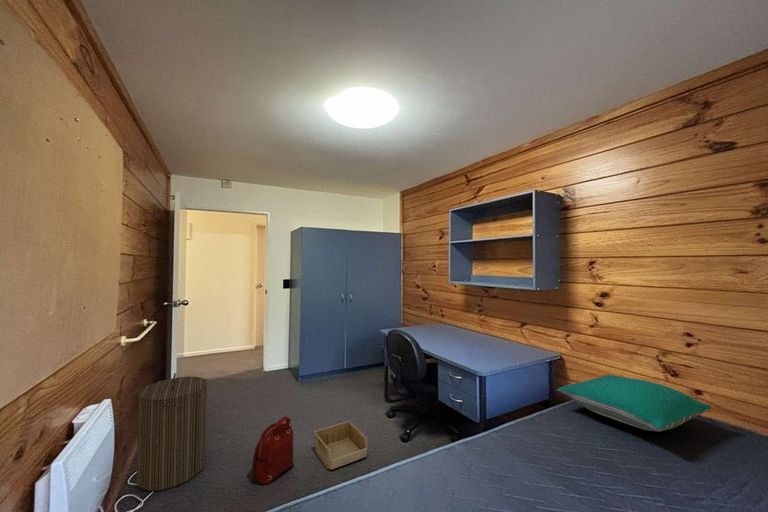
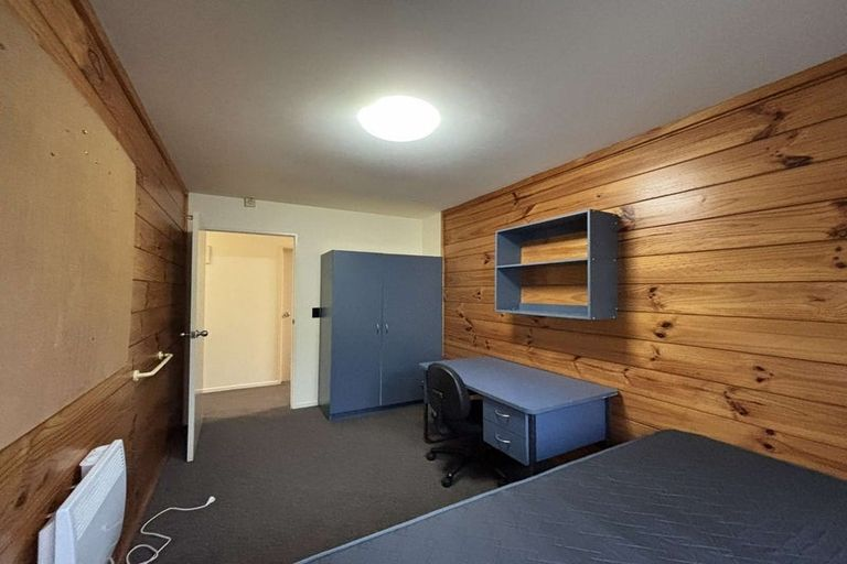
- storage bin [313,420,369,470]
- laundry hamper [135,372,208,492]
- backpack [251,415,295,485]
- pillow [556,374,712,432]
